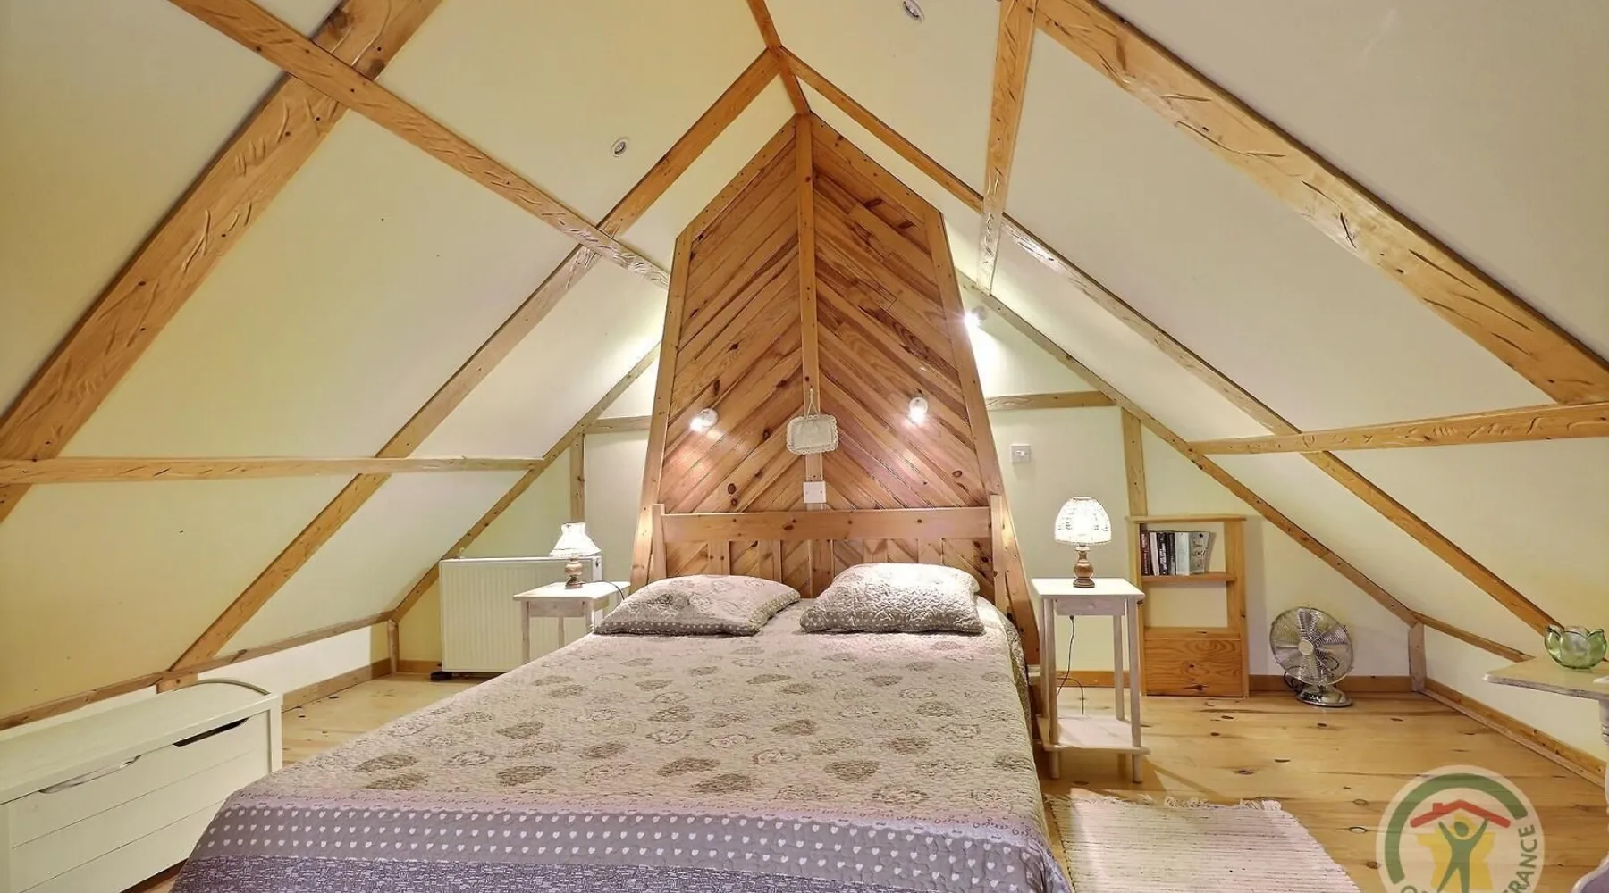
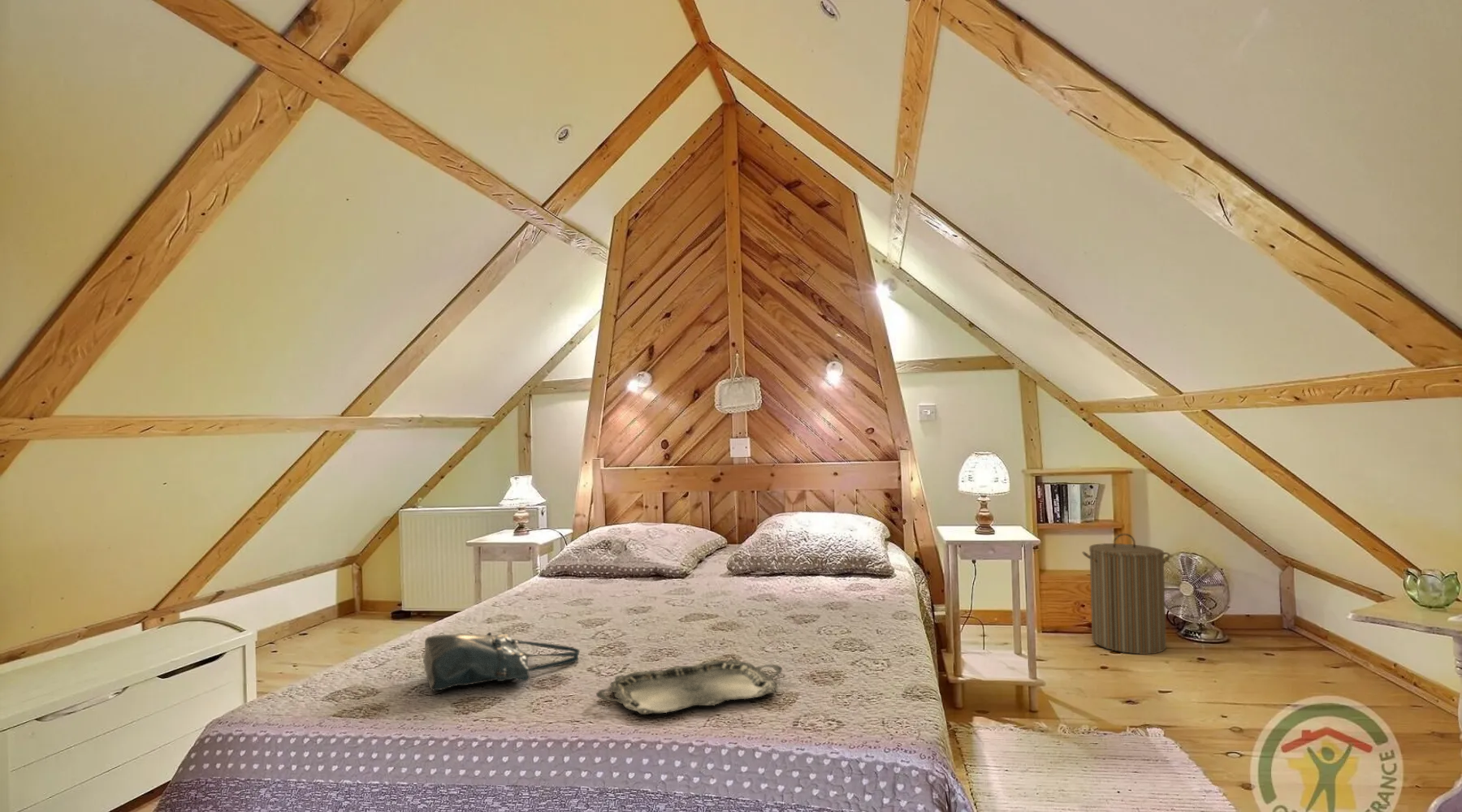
+ serving tray [595,659,783,715]
+ laundry hamper [1082,533,1171,655]
+ tote bag [422,632,581,691]
